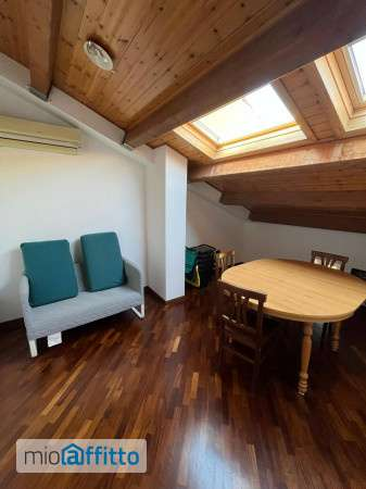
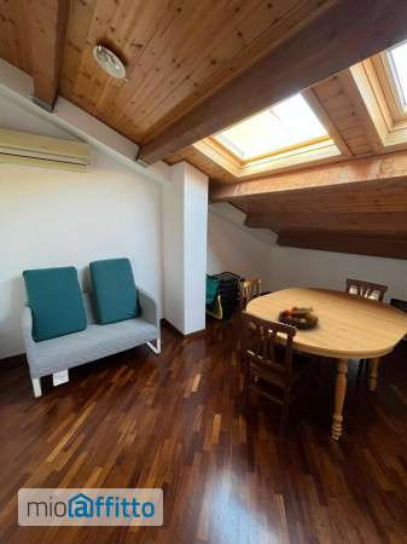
+ fruit bowl [278,305,320,329]
